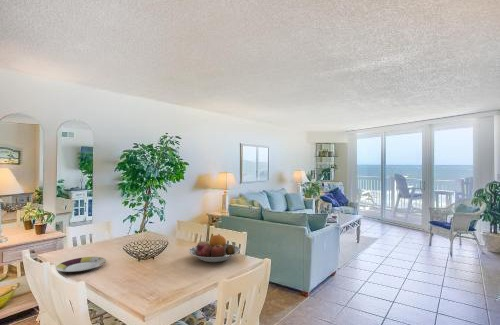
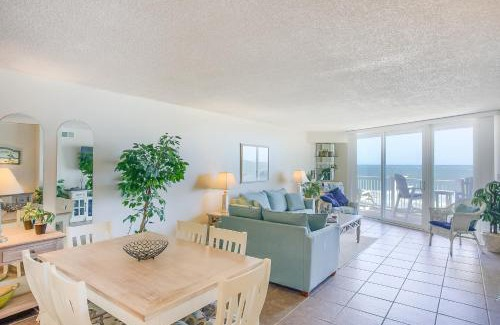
- plate [54,256,107,274]
- fruit bowl [188,233,241,263]
